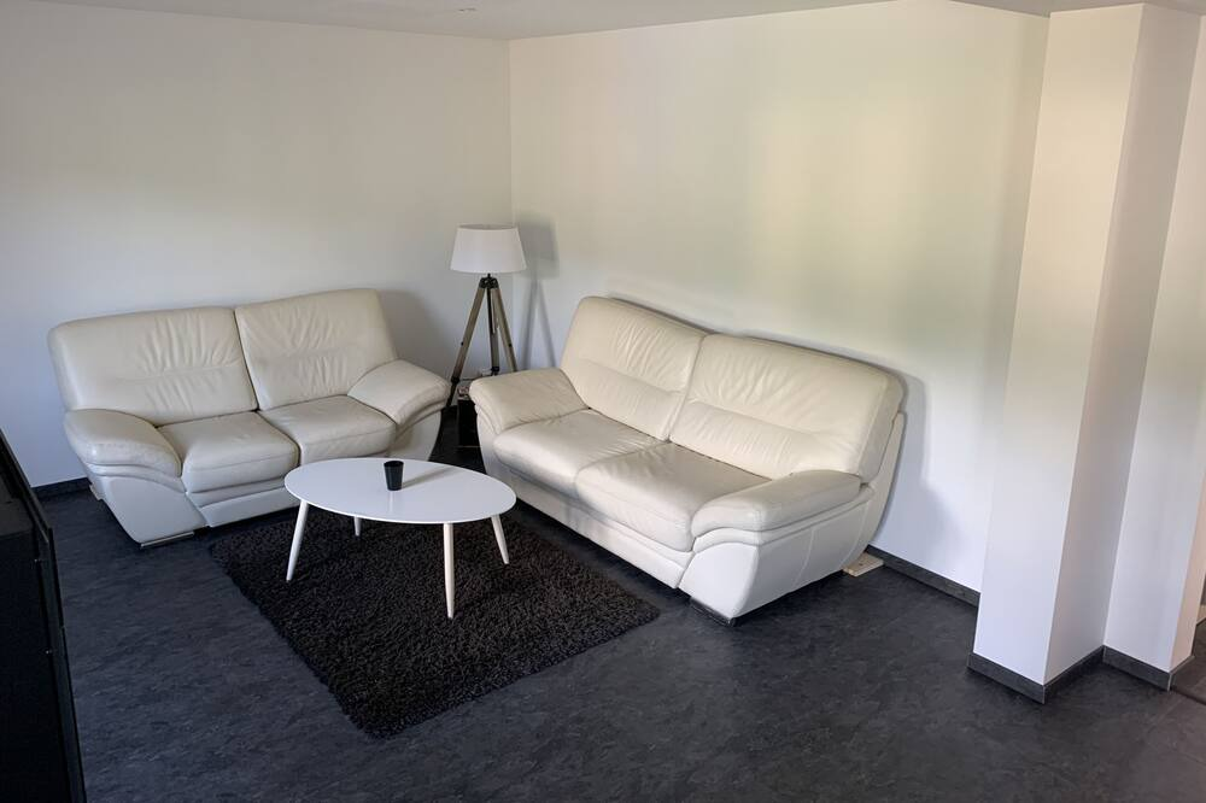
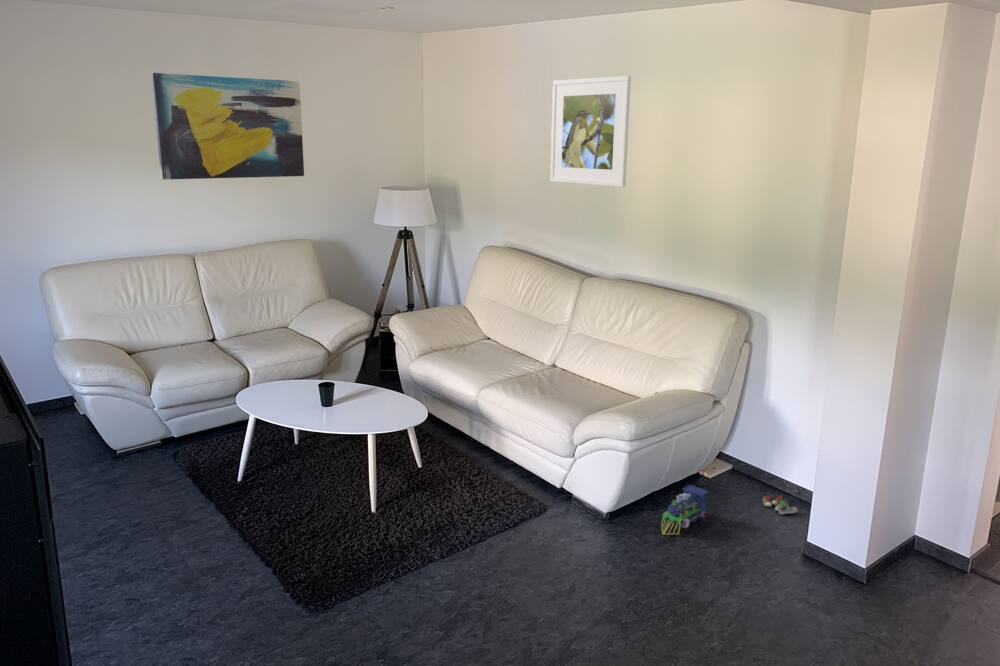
+ sneaker [760,492,799,515]
+ toy train [660,483,711,536]
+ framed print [549,75,632,188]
+ wall art [150,72,305,181]
